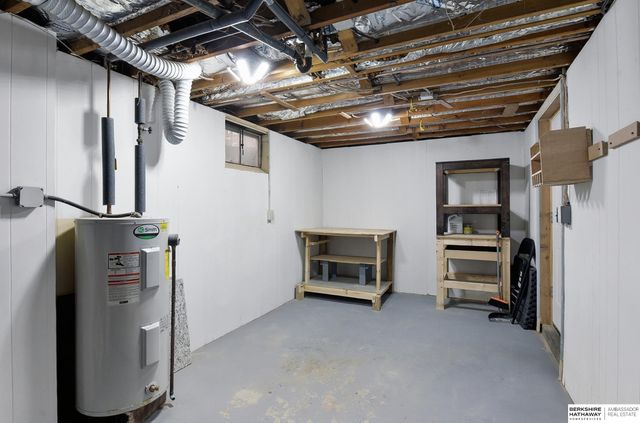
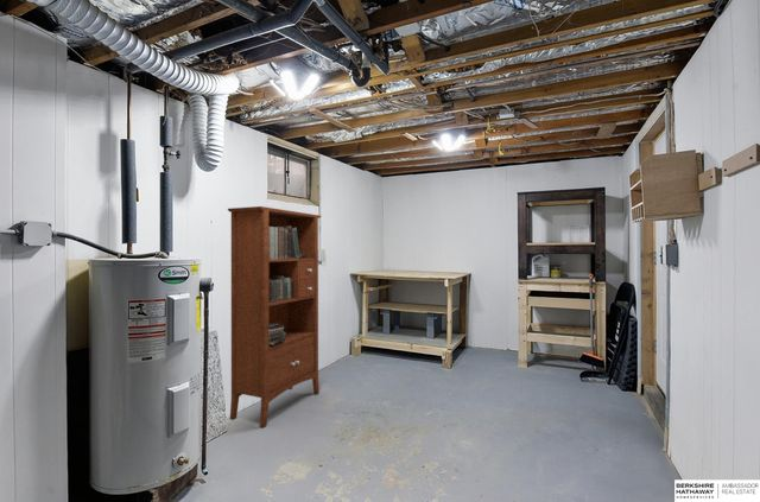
+ bookcase [227,205,322,428]
